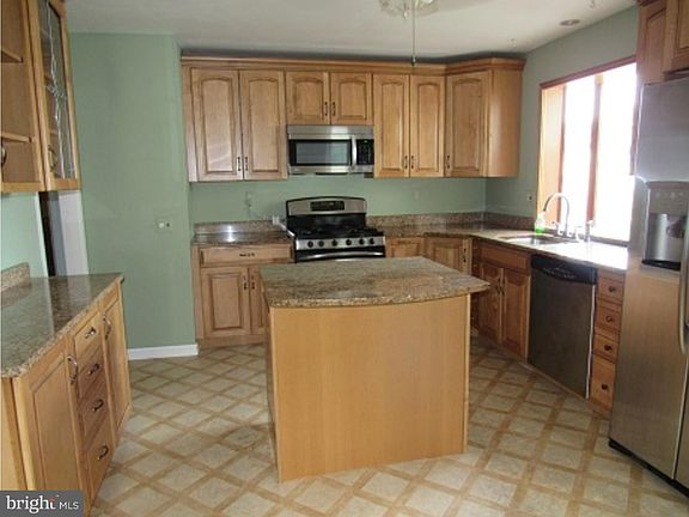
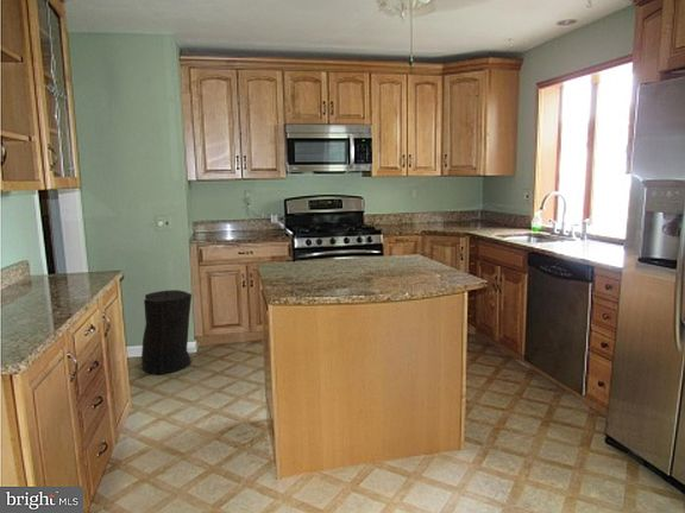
+ trash can [140,289,193,375]
